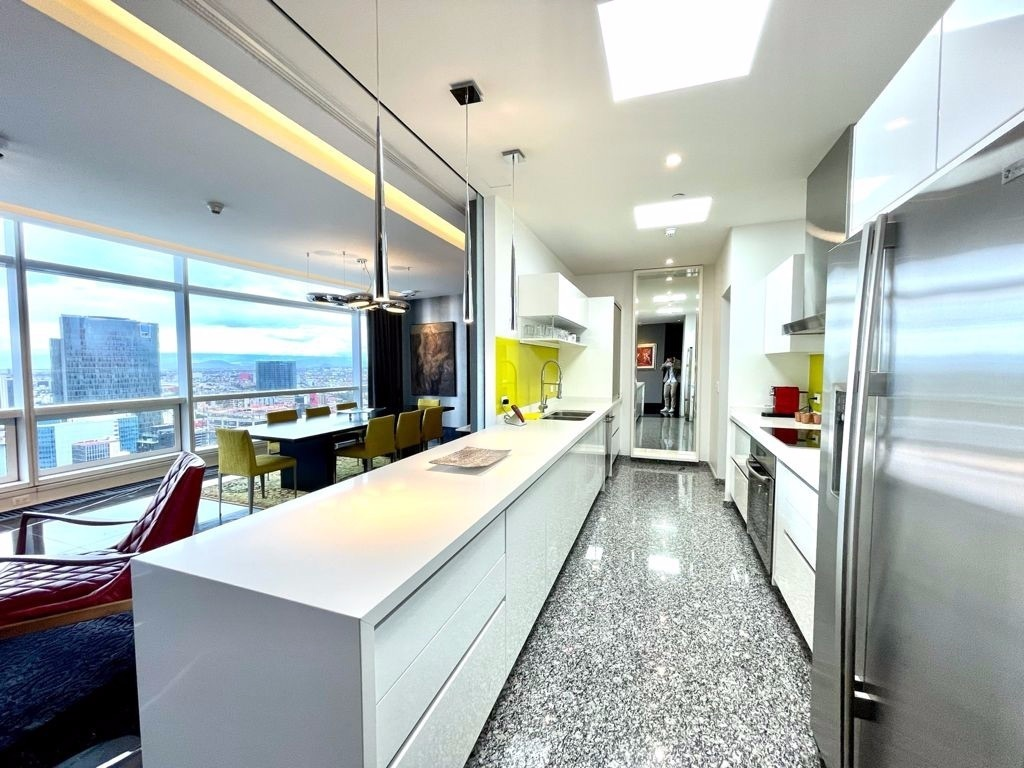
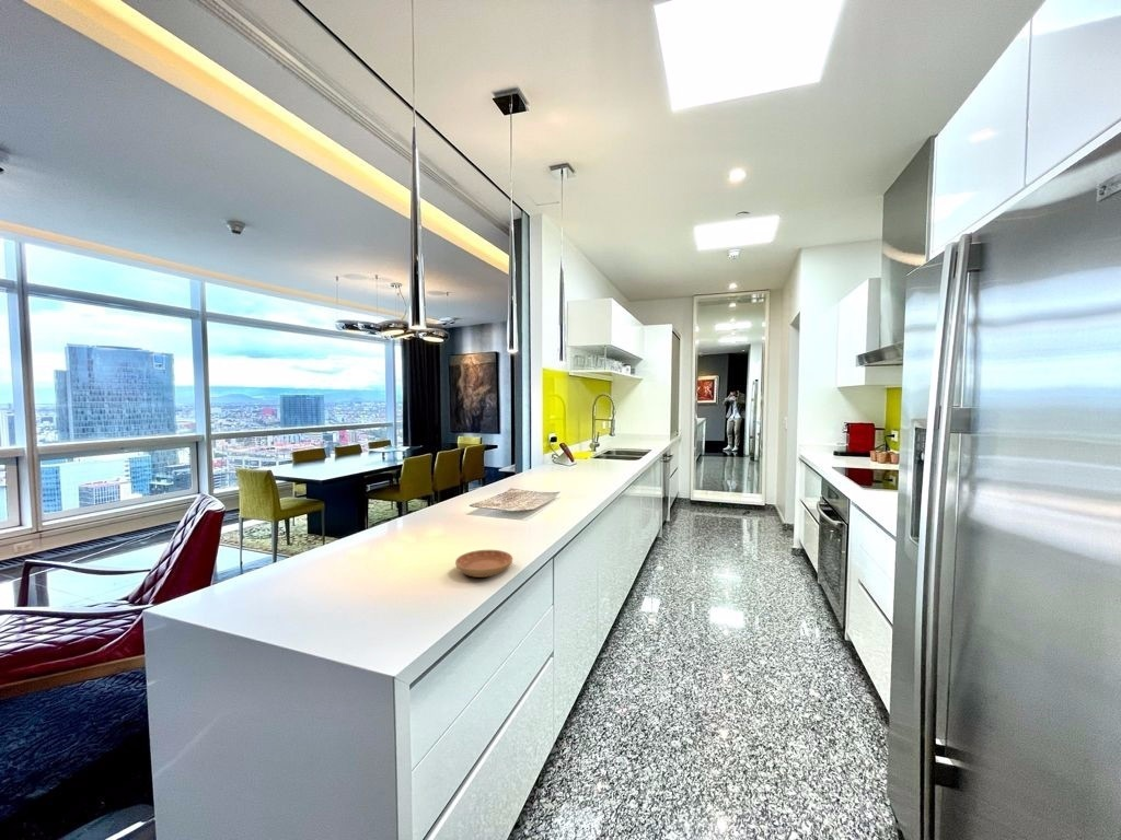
+ saucer [454,549,513,579]
